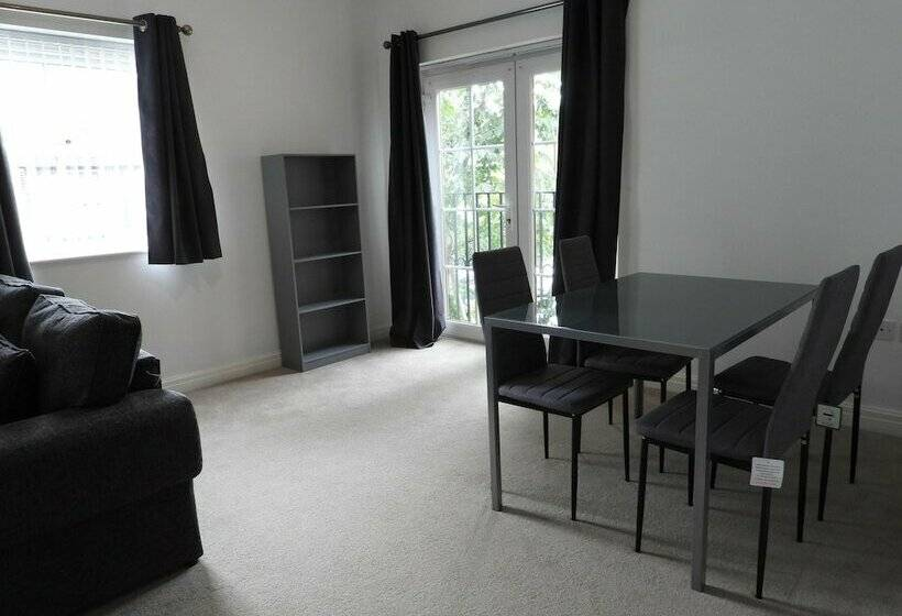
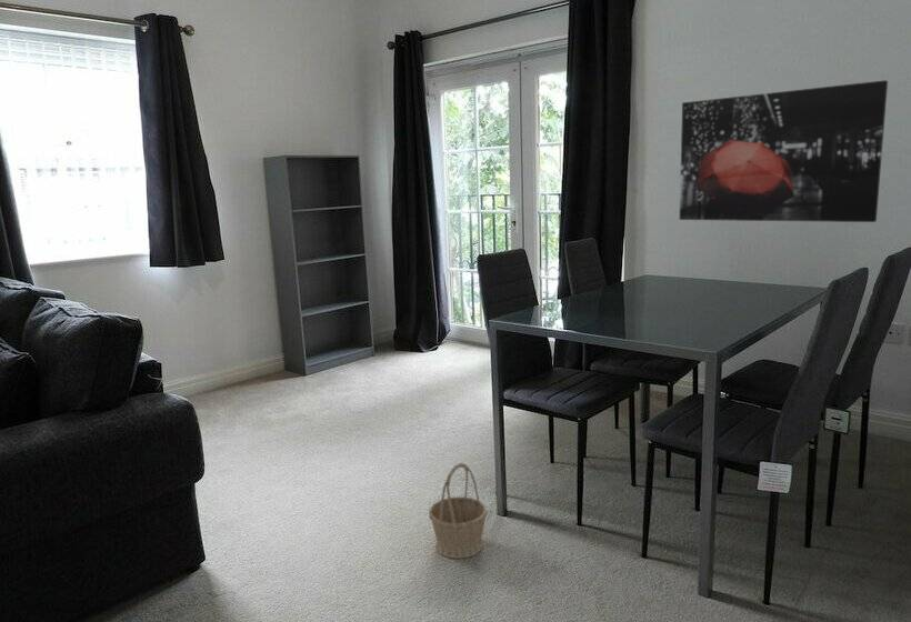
+ wall art [679,79,889,223]
+ basket [428,462,489,560]
